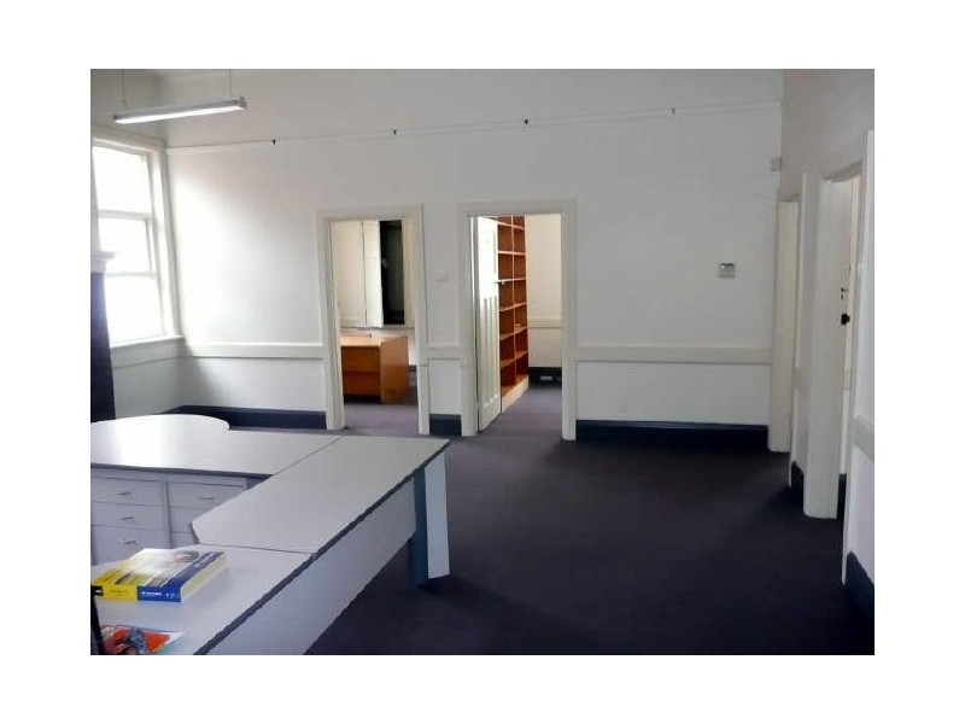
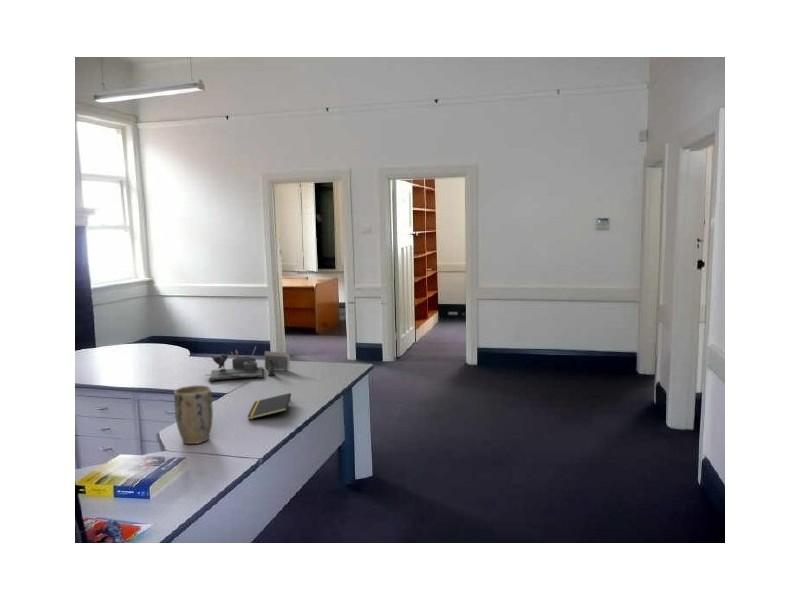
+ plant pot [173,384,214,445]
+ notepad [246,392,292,421]
+ desk organizer [203,346,291,382]
